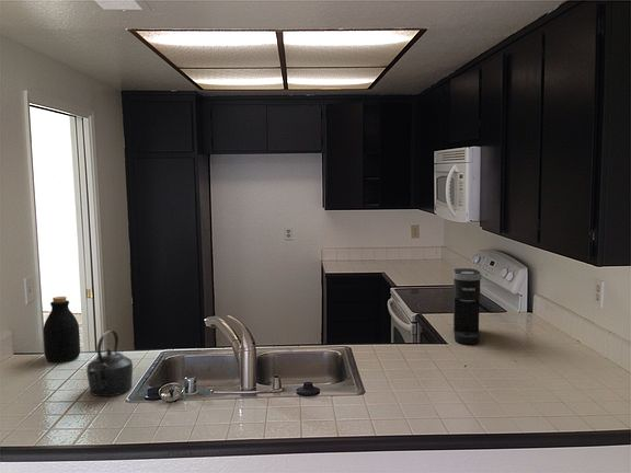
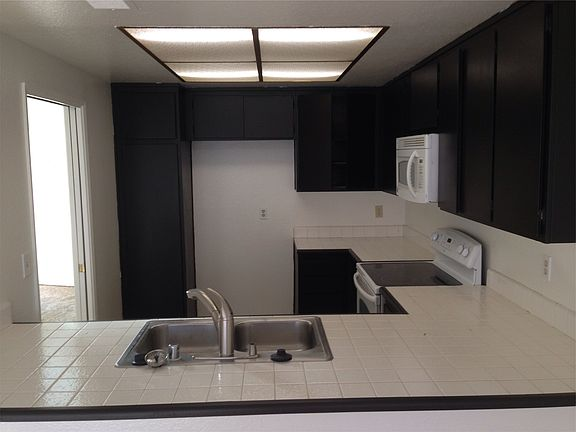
- bottle [43,296,81,364]
- coffee maker [452,267,483,345]
- kettle [85,330,134,397]
